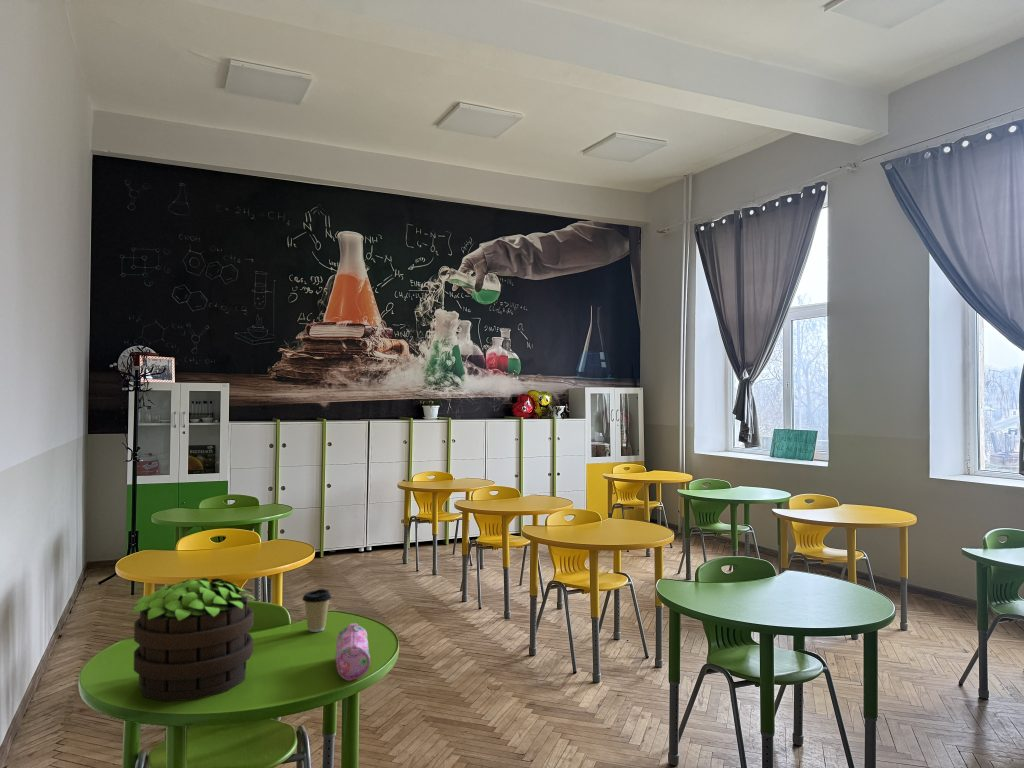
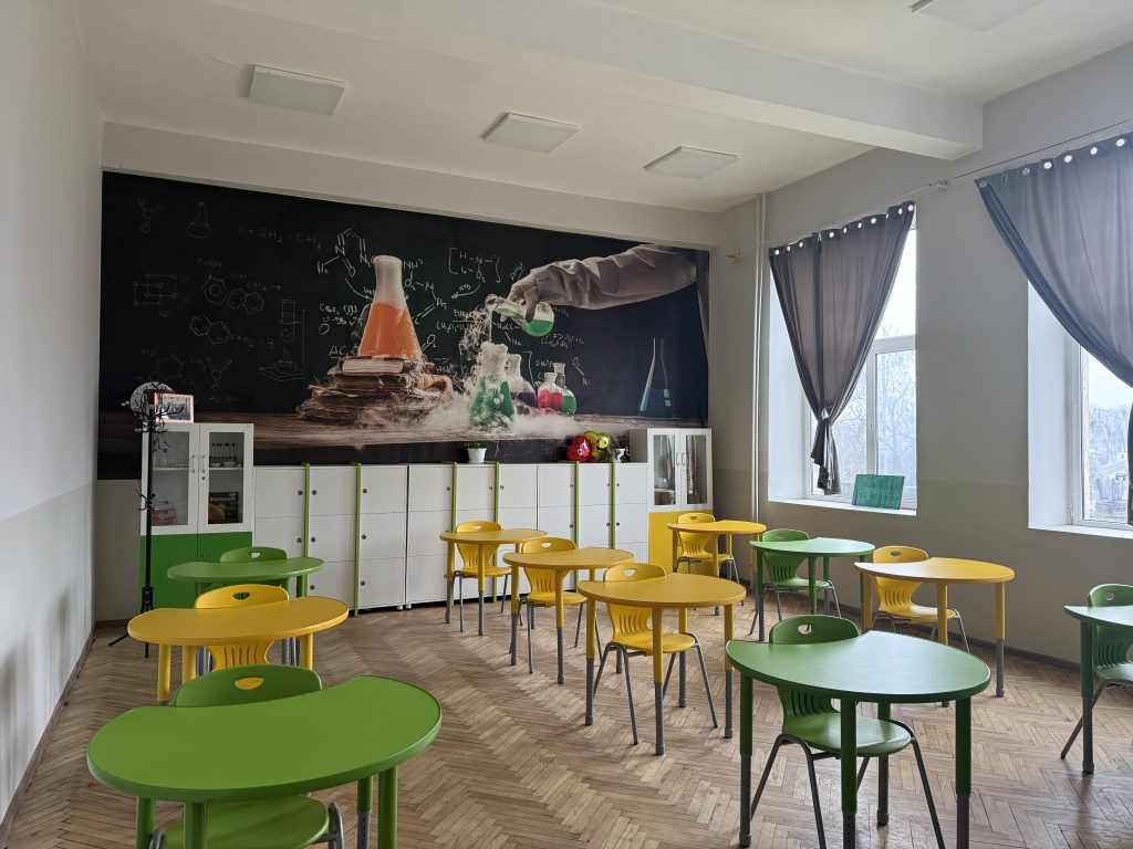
- potted plant [131,577,257,703]
- pencil case [334,623,371,681]
- coffee cup [301,588,332,633]
